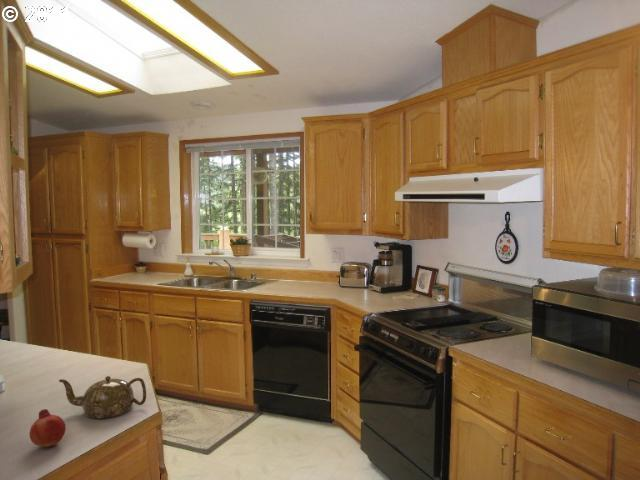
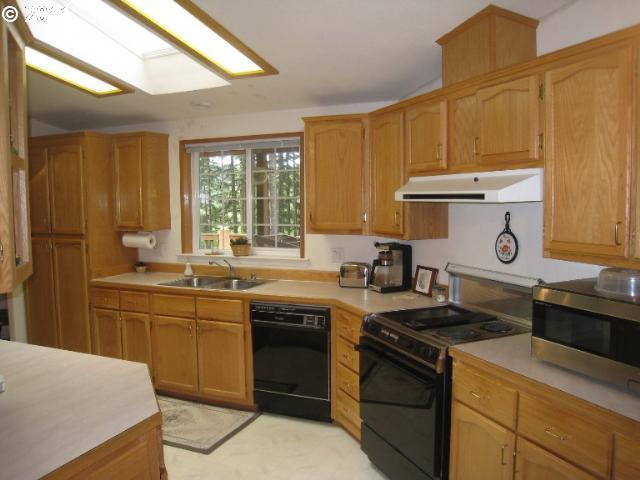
- fruit [28,408,67,448]
- teapot [58,375,147,419]
